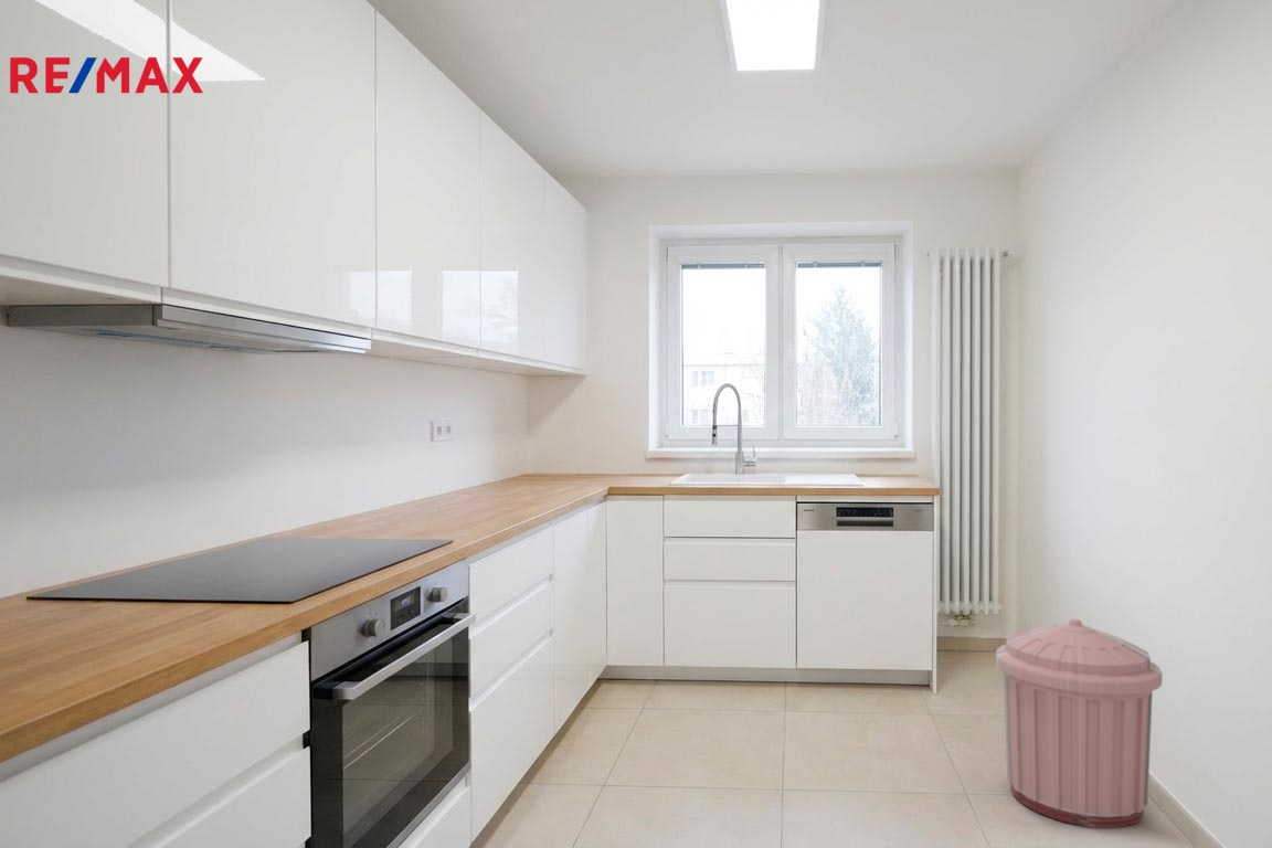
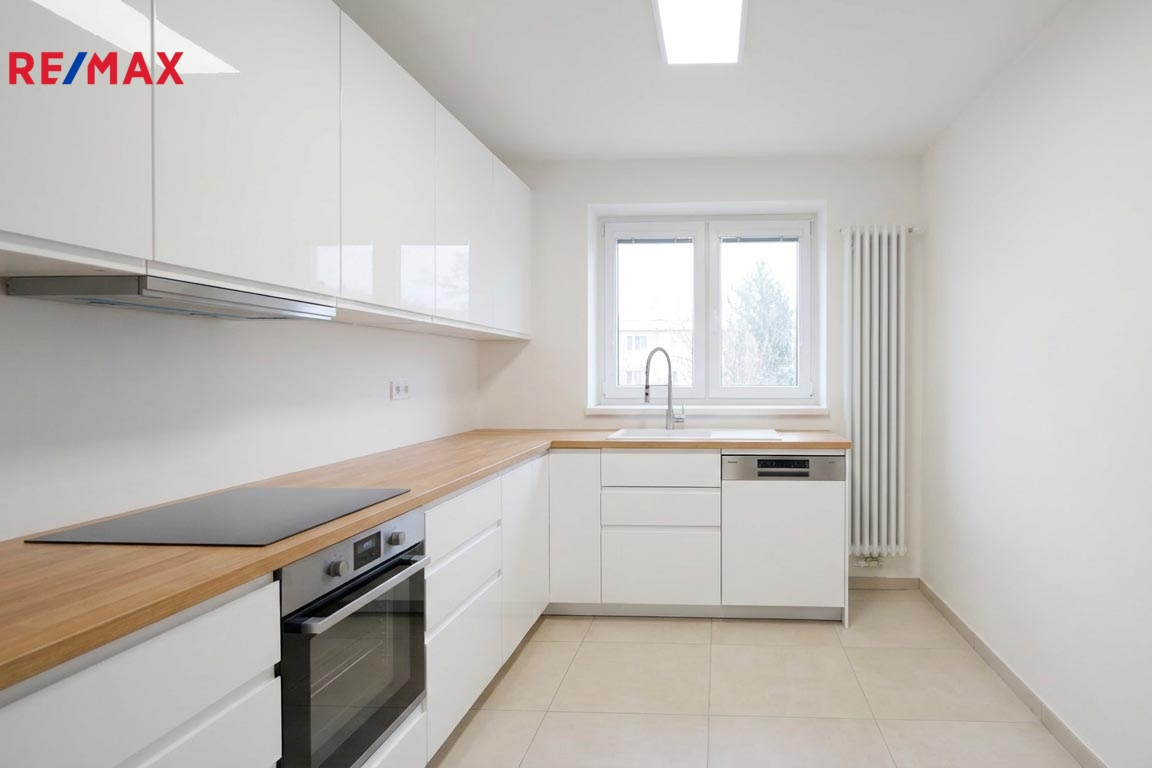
- trash can [994,617,1164,829]
